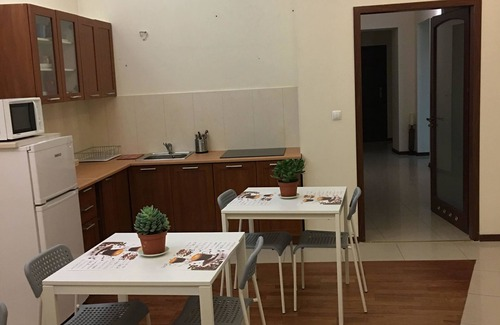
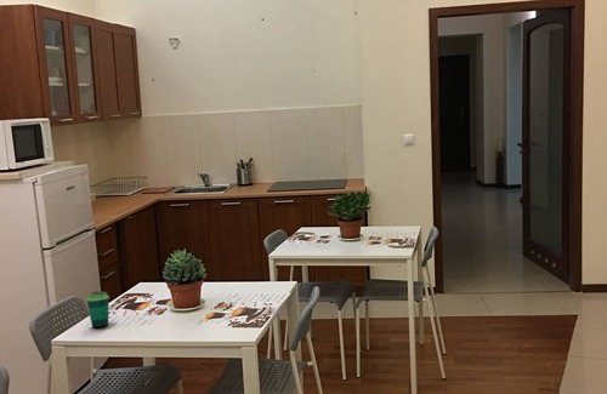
+ cup [85,290,110,330]
